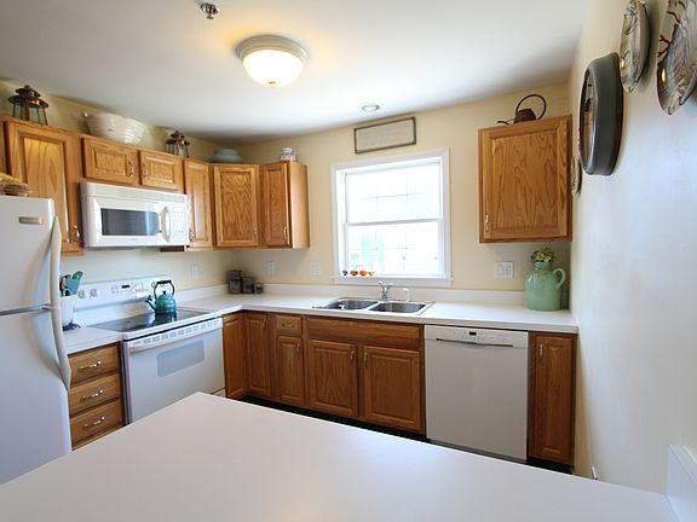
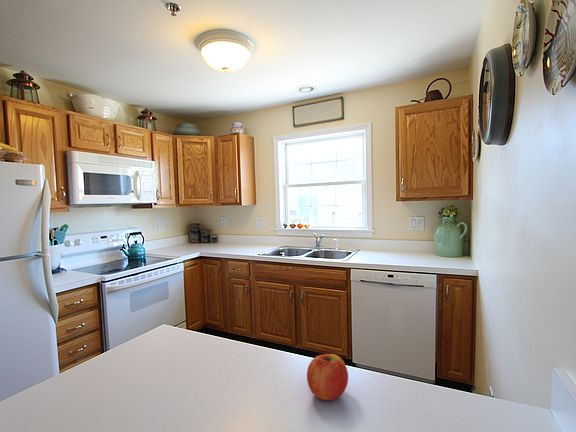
+ fruit [306,353,349,402]
